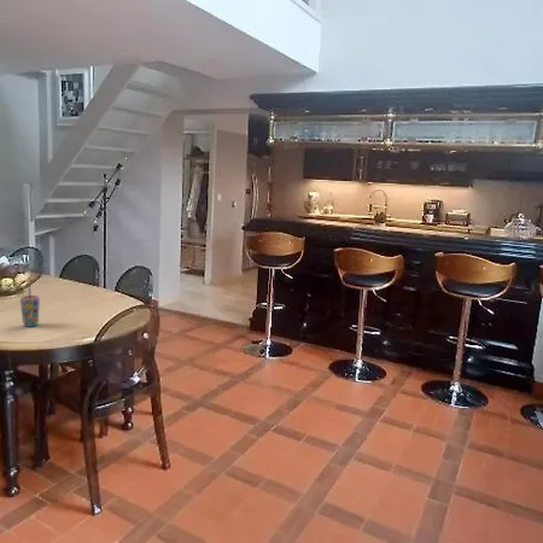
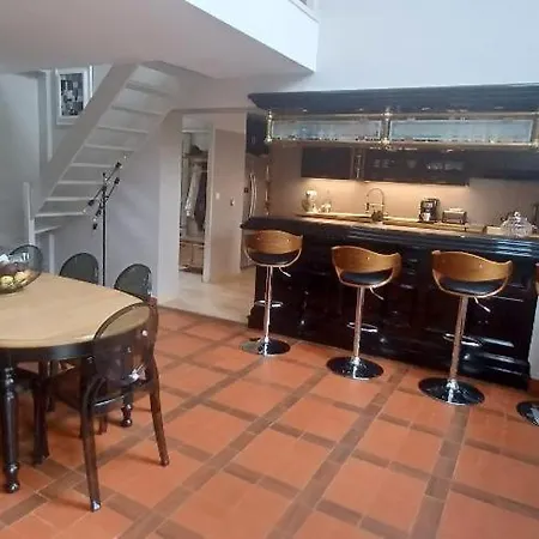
- cup [19,282,41,328]
